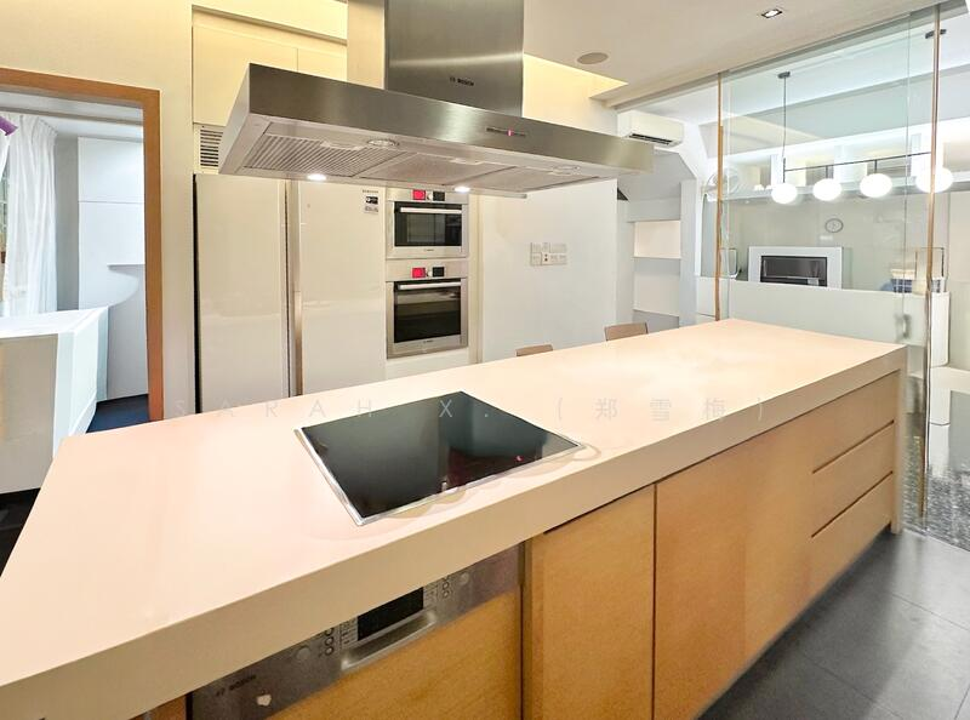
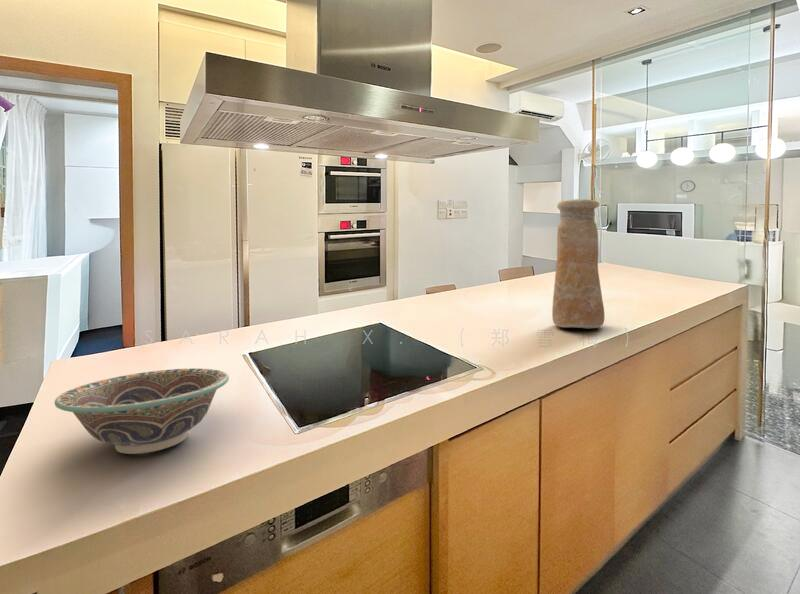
+ vase [551,198,605,329]
+ decorative bowl [54,367,230,455]
